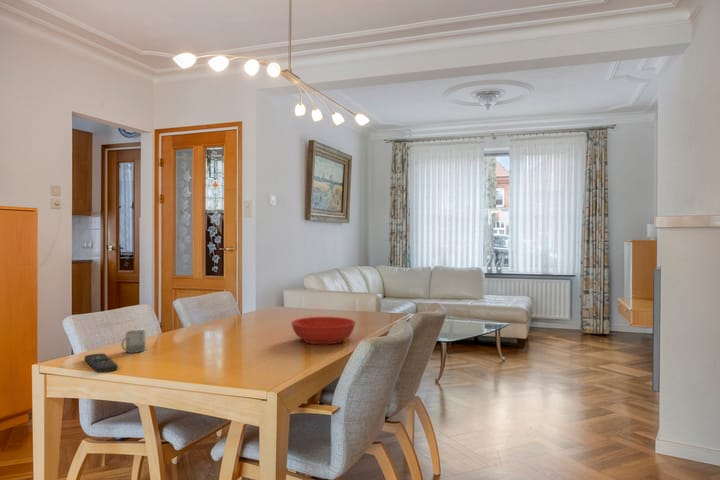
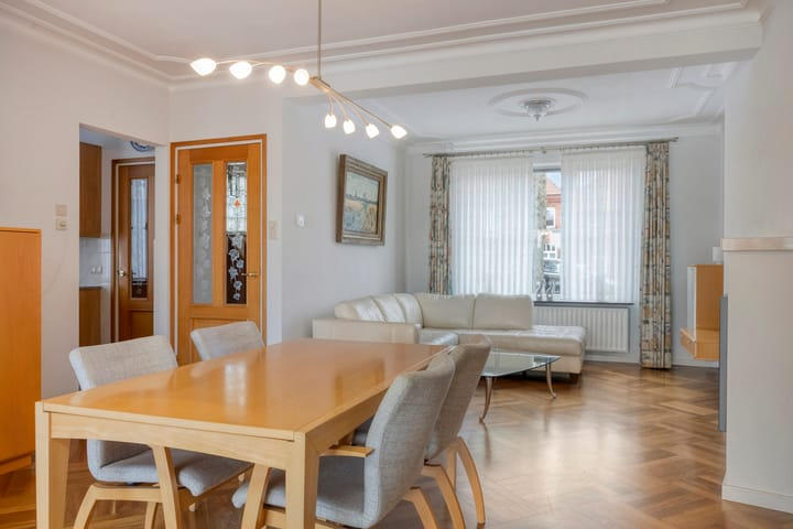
- remote control [84,352,119,374]
- bowl [290,316,357,345]
- cup [120,329,146,354]
